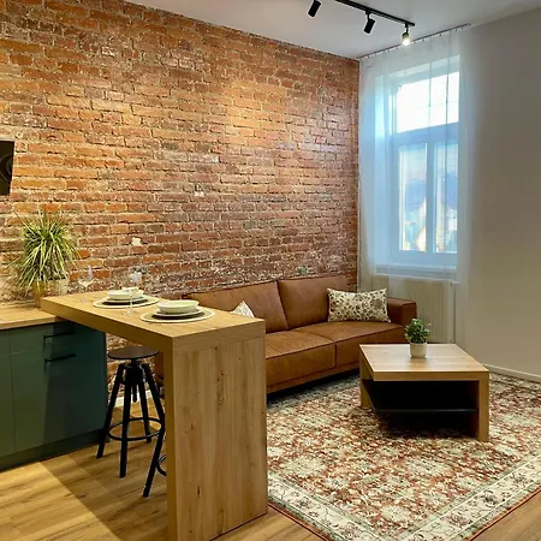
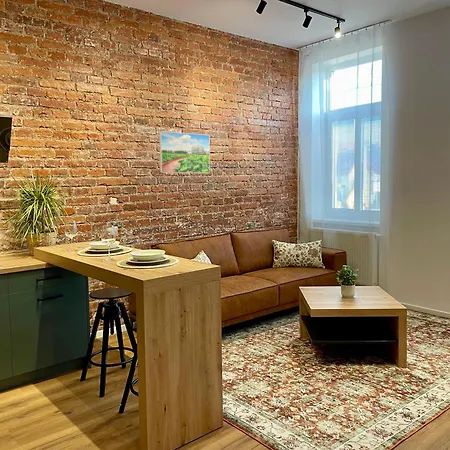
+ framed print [158,130,211,174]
